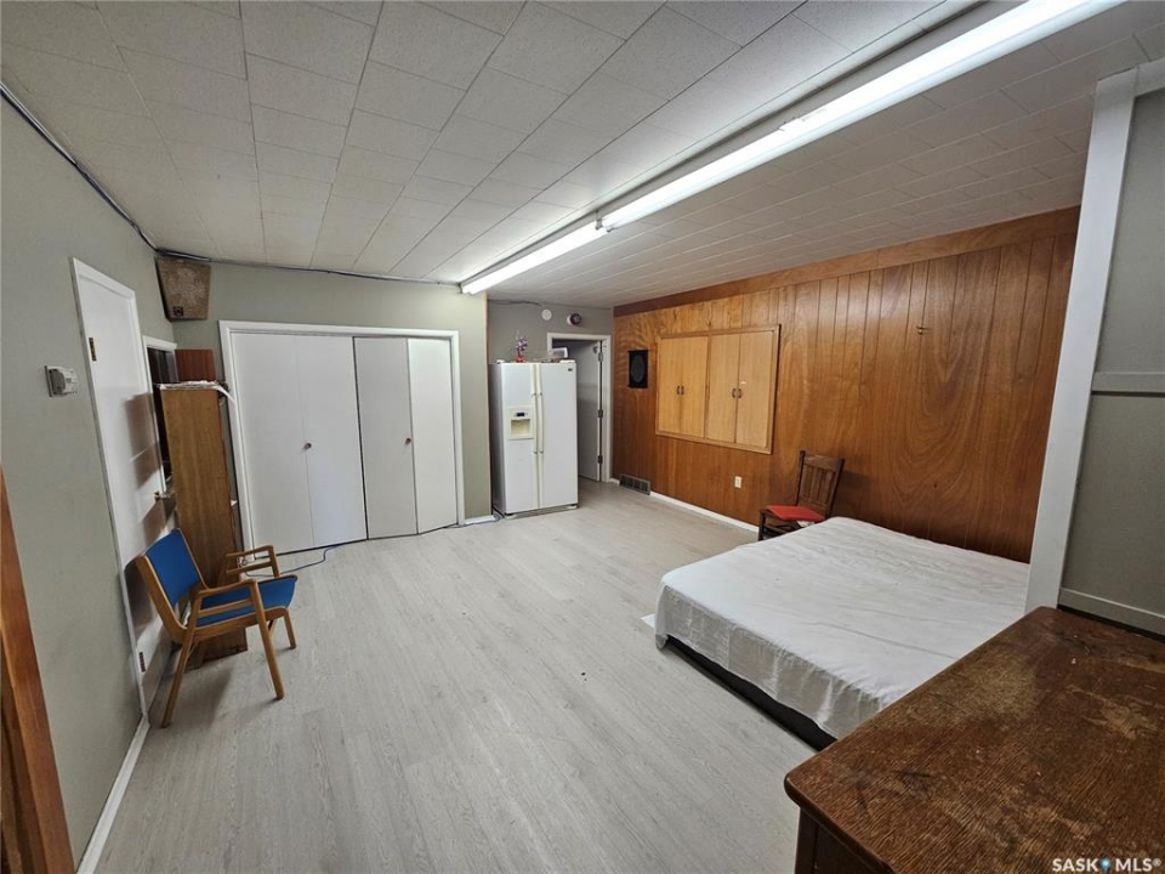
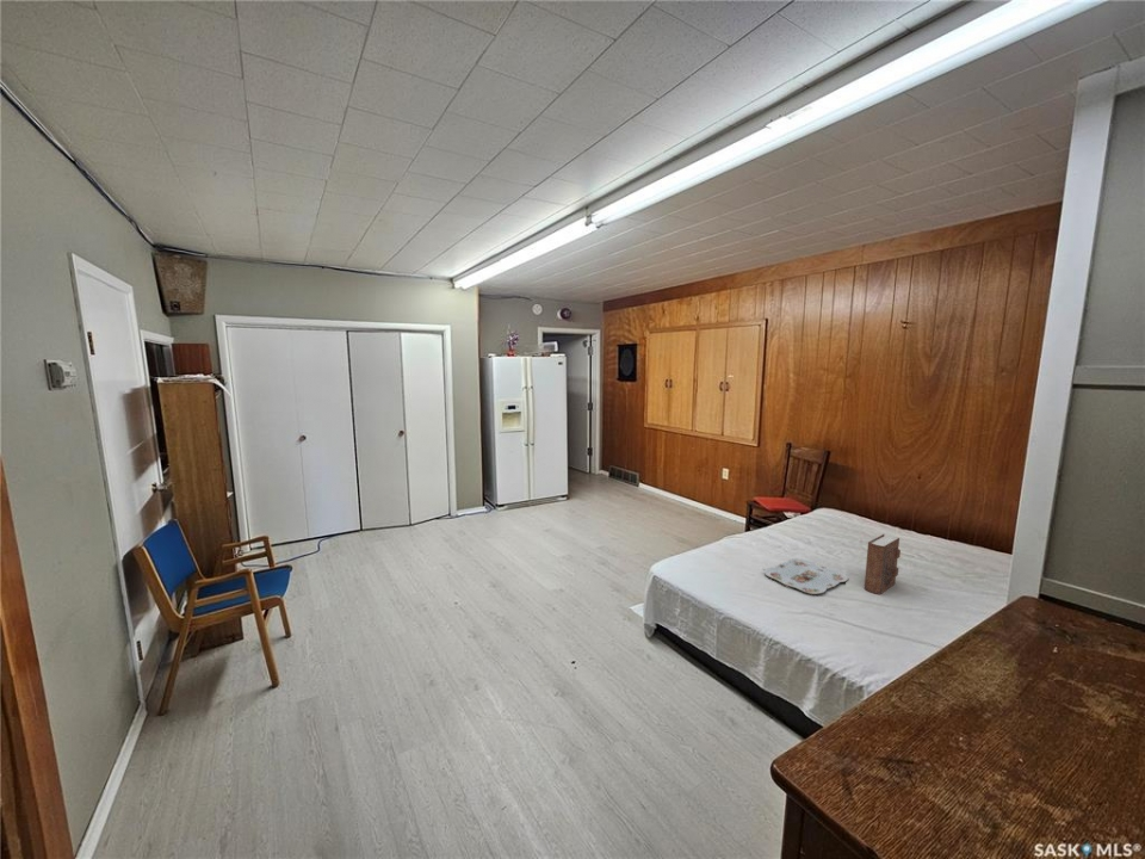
+ serving tray [763,557,849,595]
+ book [864,533,902,595]
